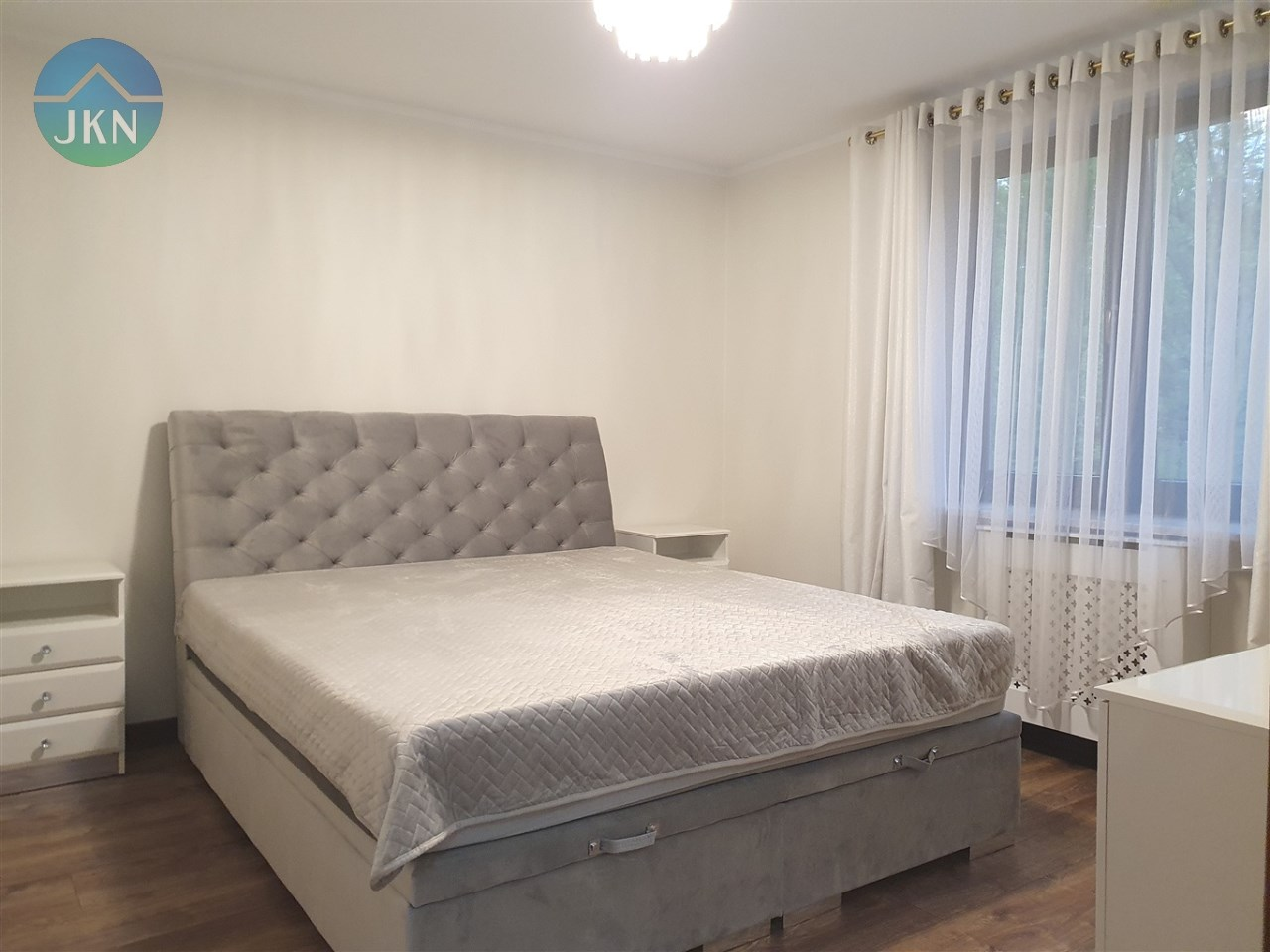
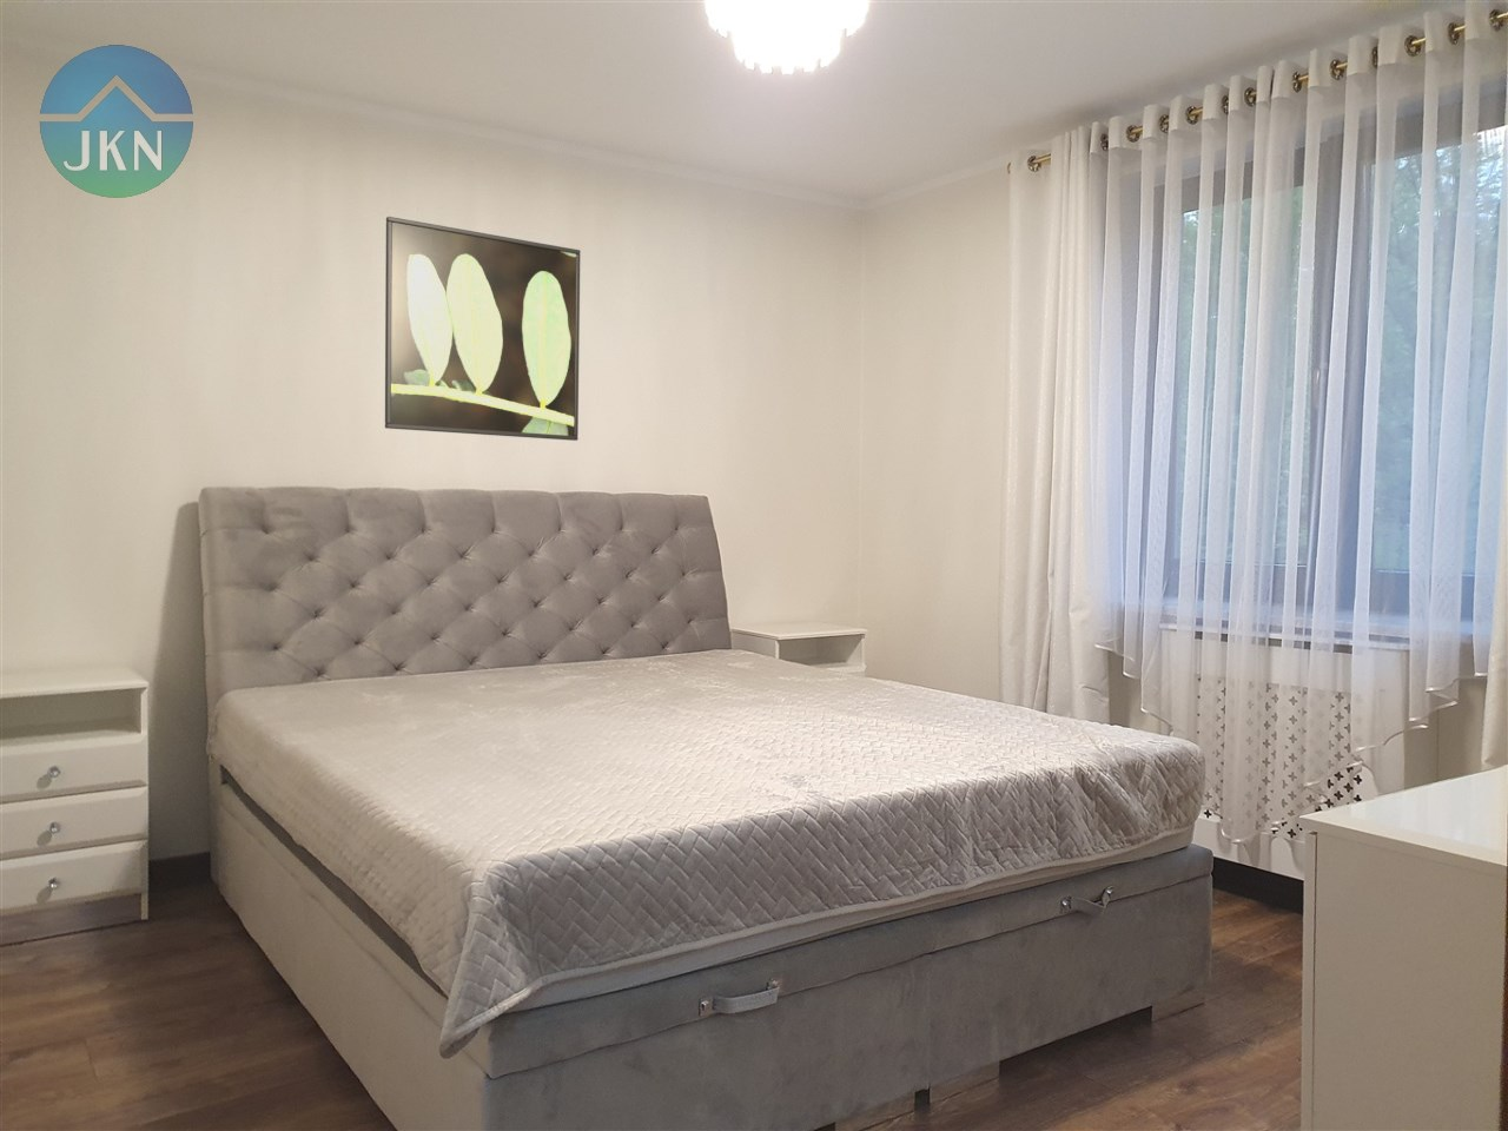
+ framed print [384,215,582,442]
